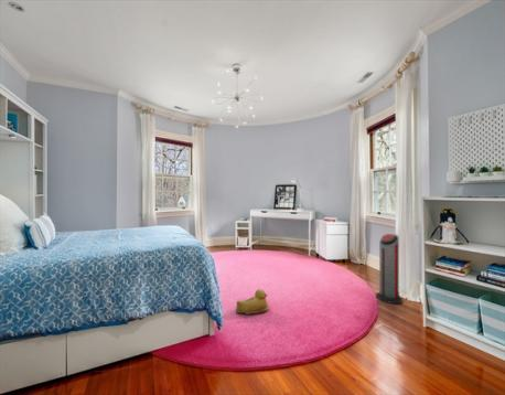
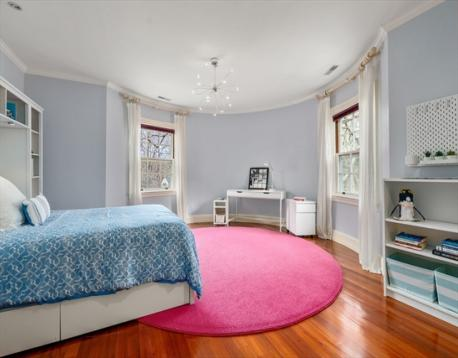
- rubber duck [235,288,270,316]
- air purifier [375,233,404,305]
